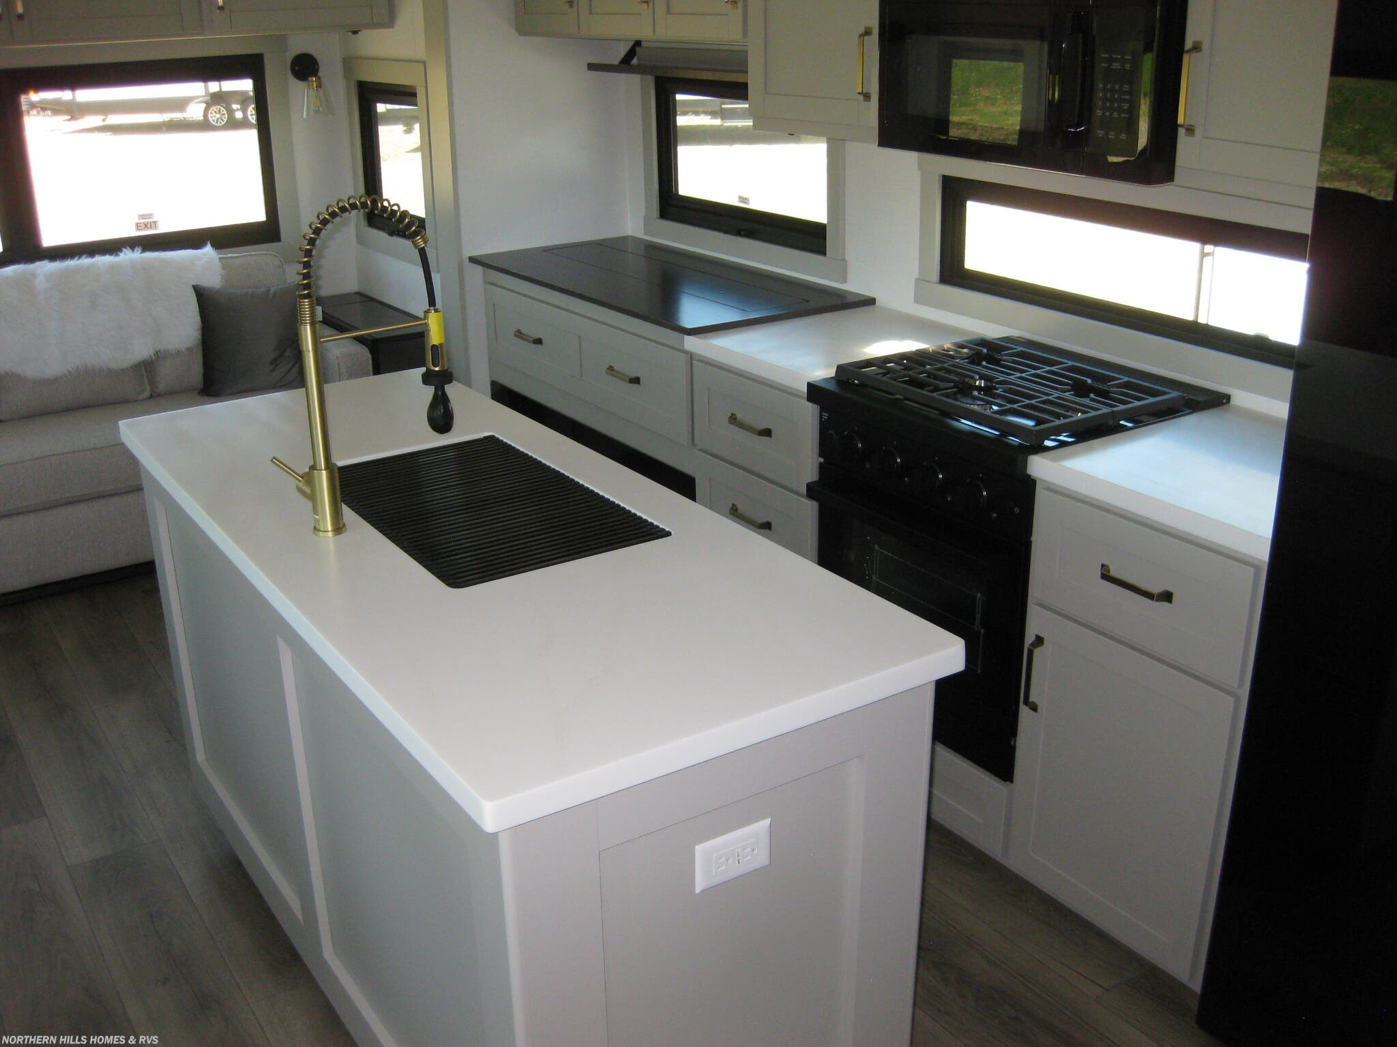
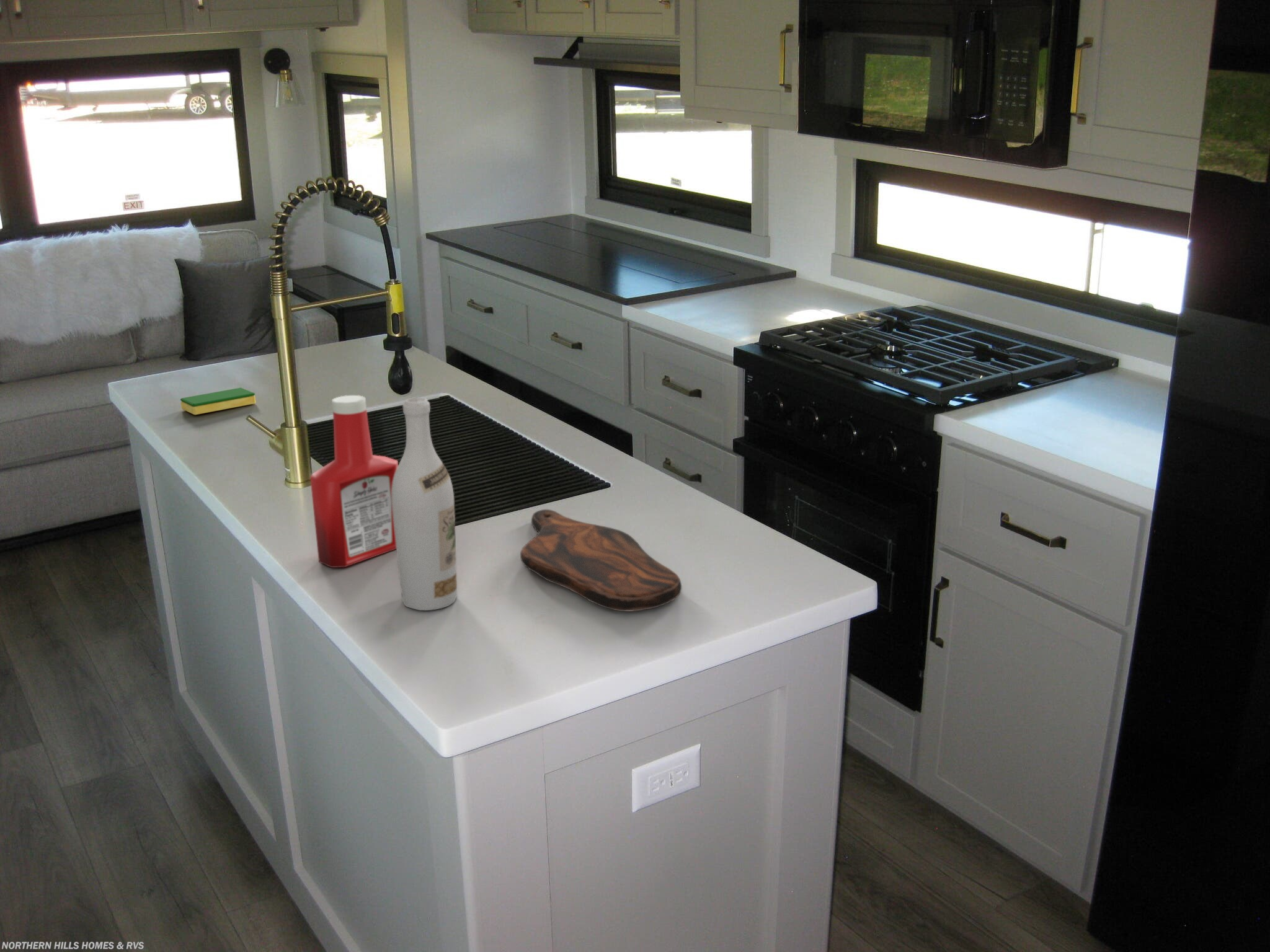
+ cutting board [520,509,682,612]
+ dish sponge [180,387,256,415]
+ wine bottle [391,397,458,611]
+ soap bottle [309,395,399,568]
